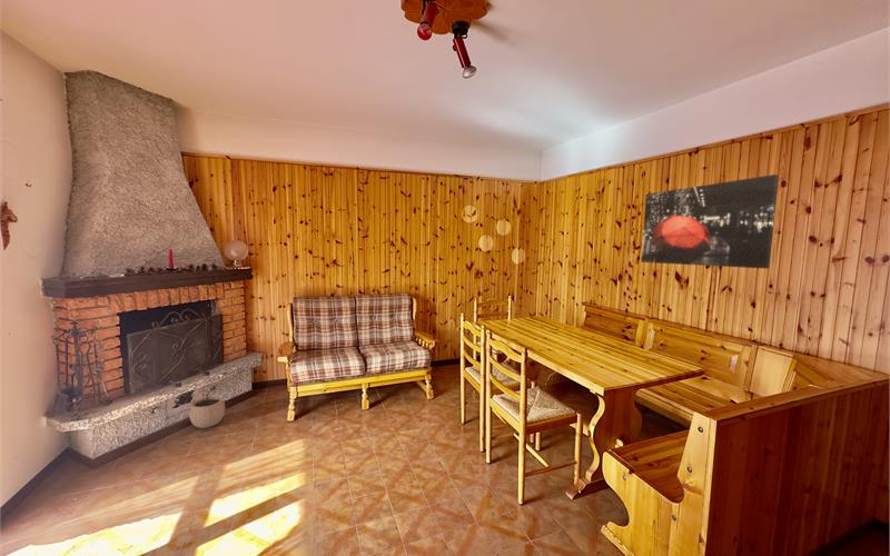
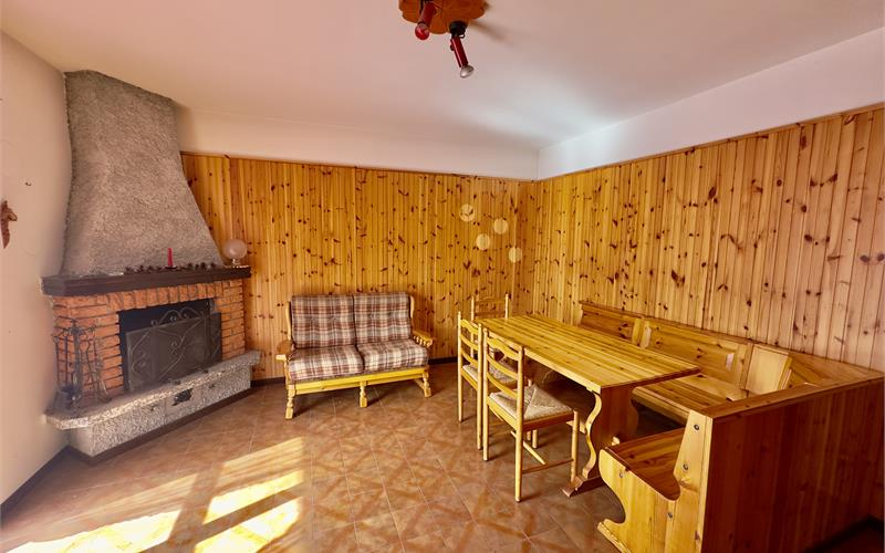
- plant pot [188,389,226,429]
- wall art [640,173,780,269]
